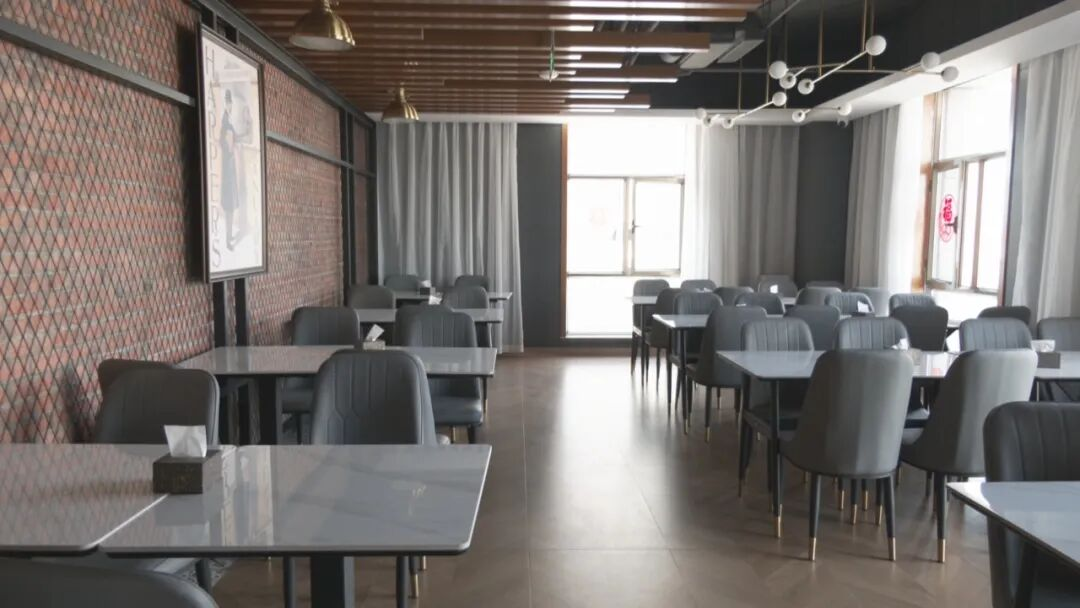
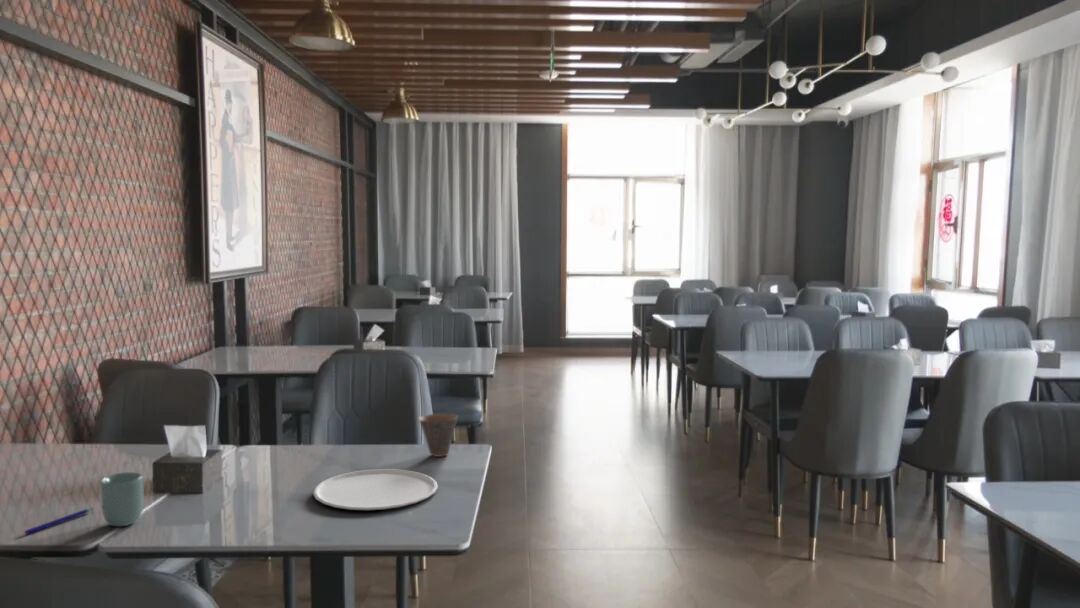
+ cup [100,471,144,528]
+ cup [418,412,459,458]
+ plate [312,468,439,511]
+ pen [23,507,94,536]
